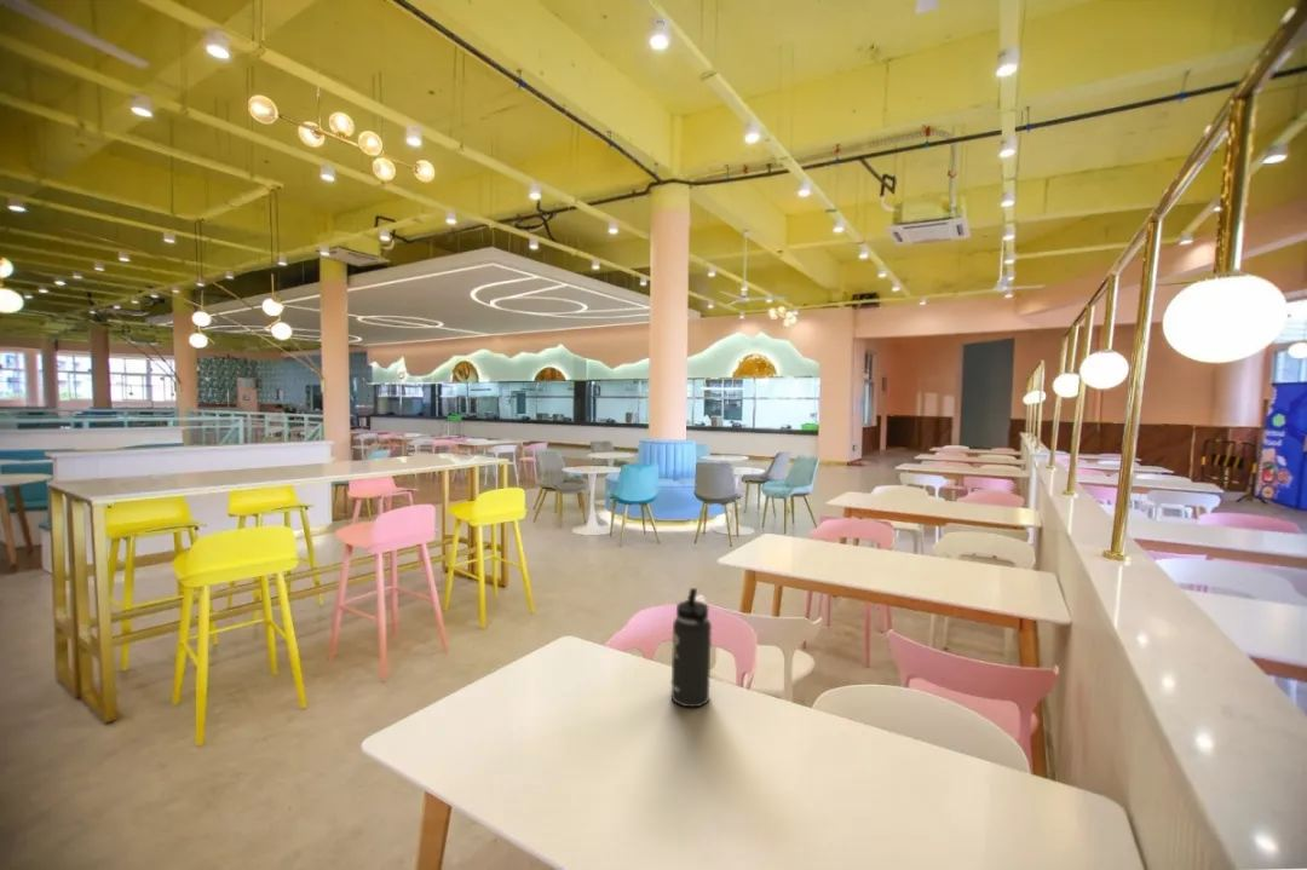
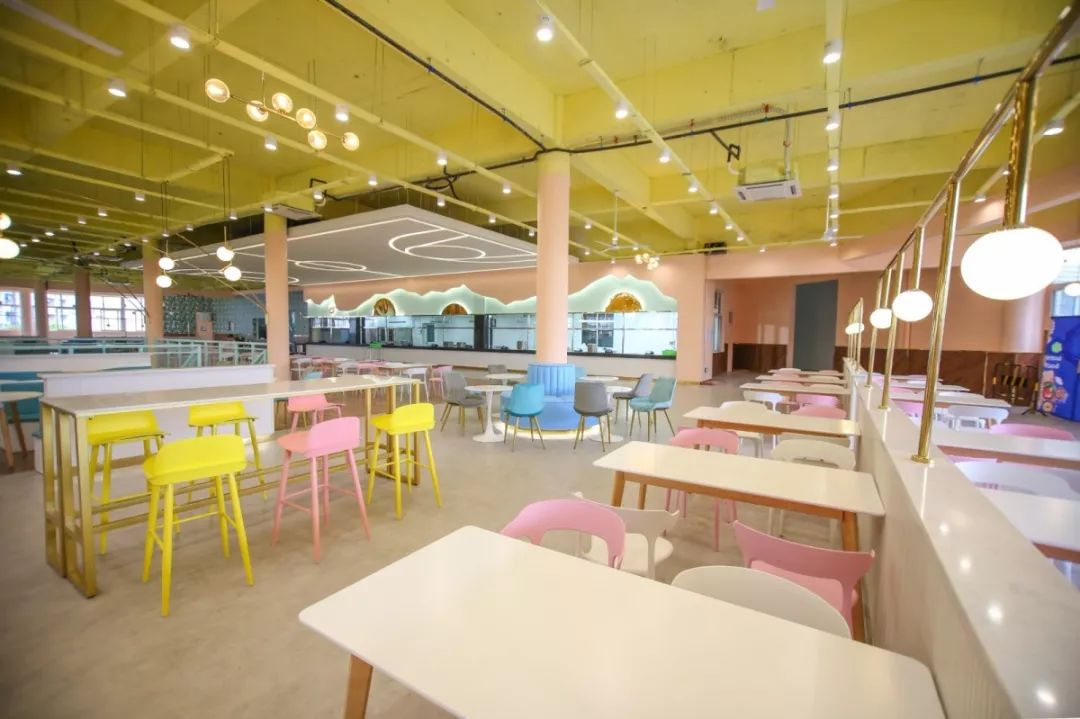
- thermos bottle [670,587,713,709]
